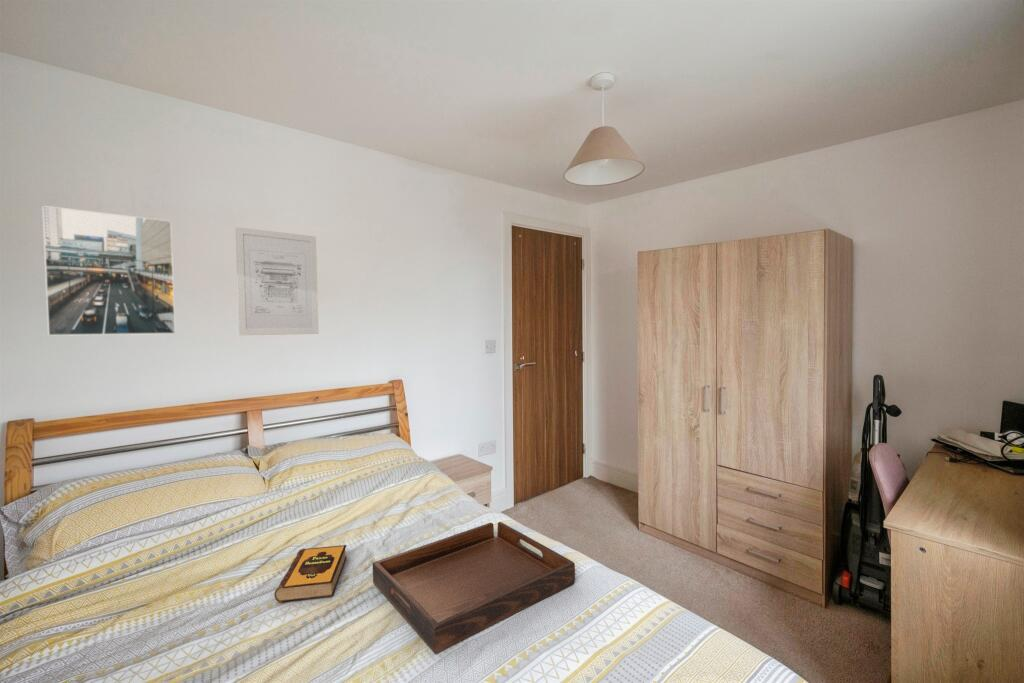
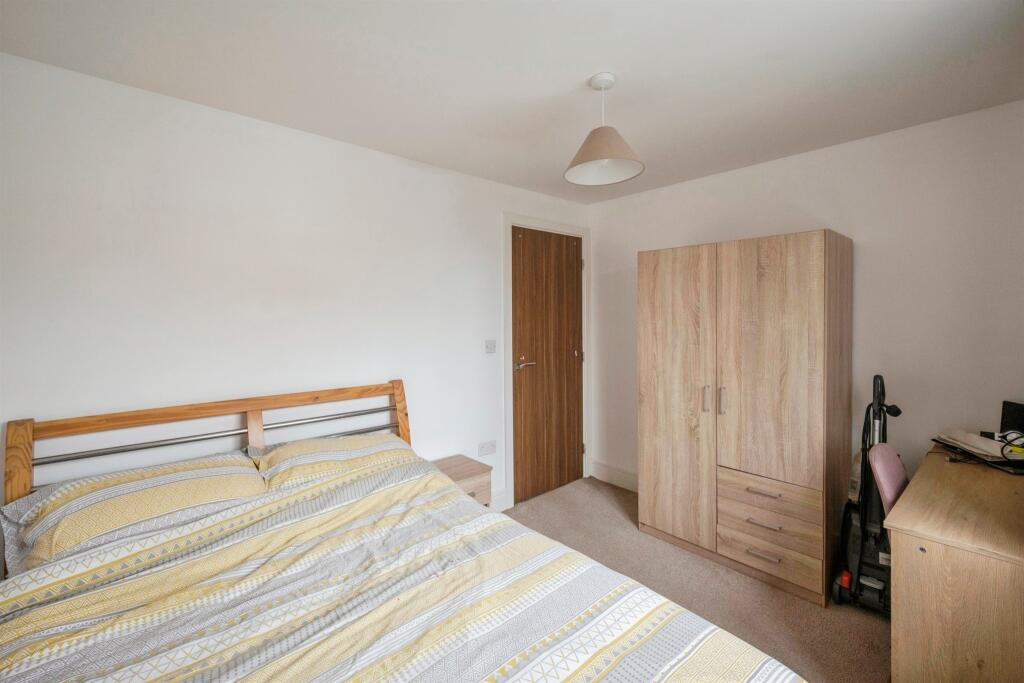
- serving tray [372,521,576,655]
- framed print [41,204,177,337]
- hardback book [273,544,348,604]
- wall art [235,226,320,336]
